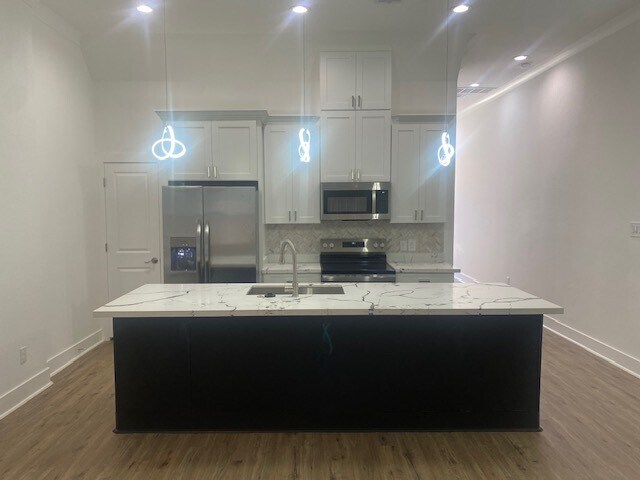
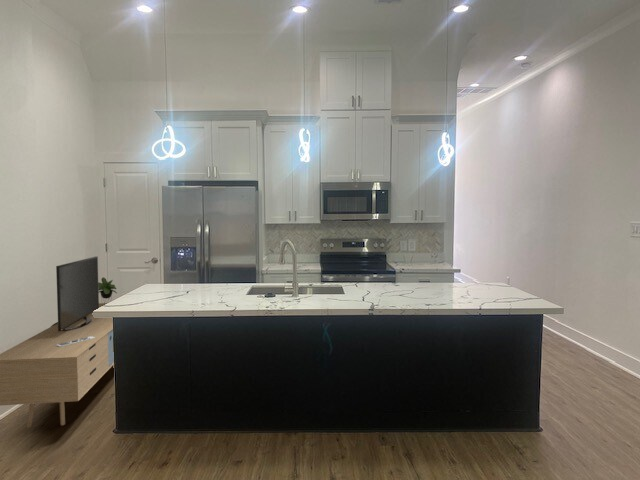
+ media console [0,255,118,429]
